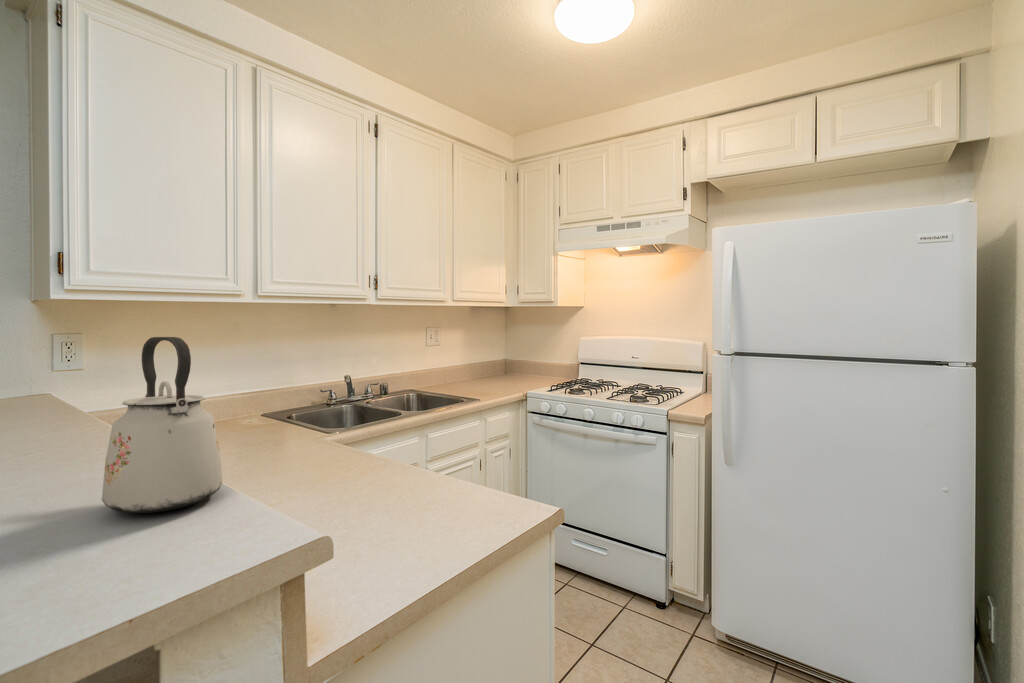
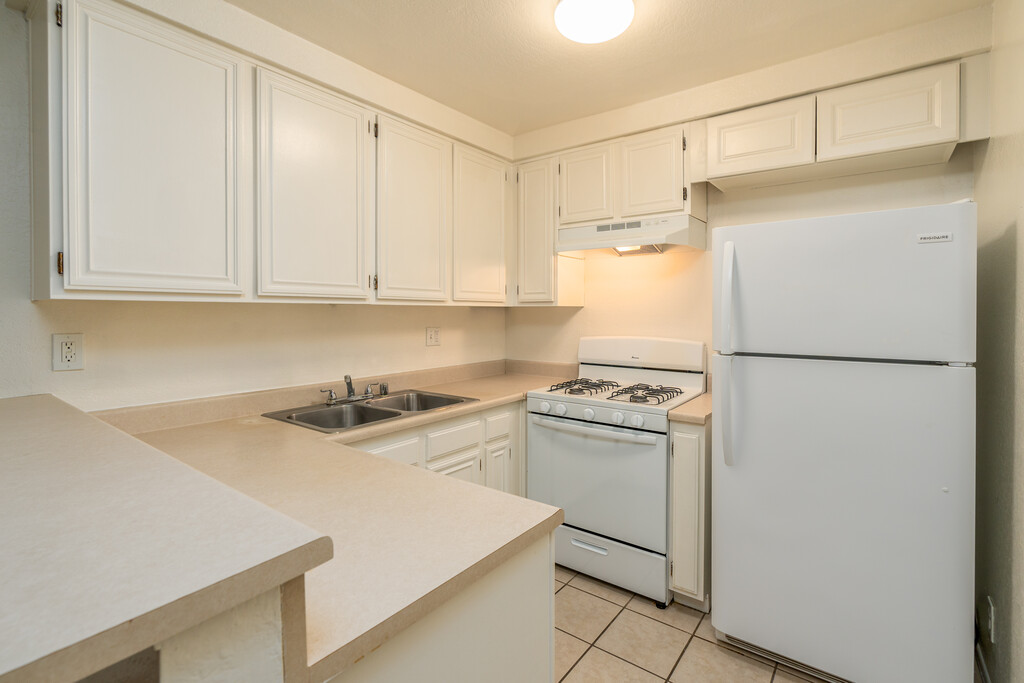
- kettle [101,336,224,514]
